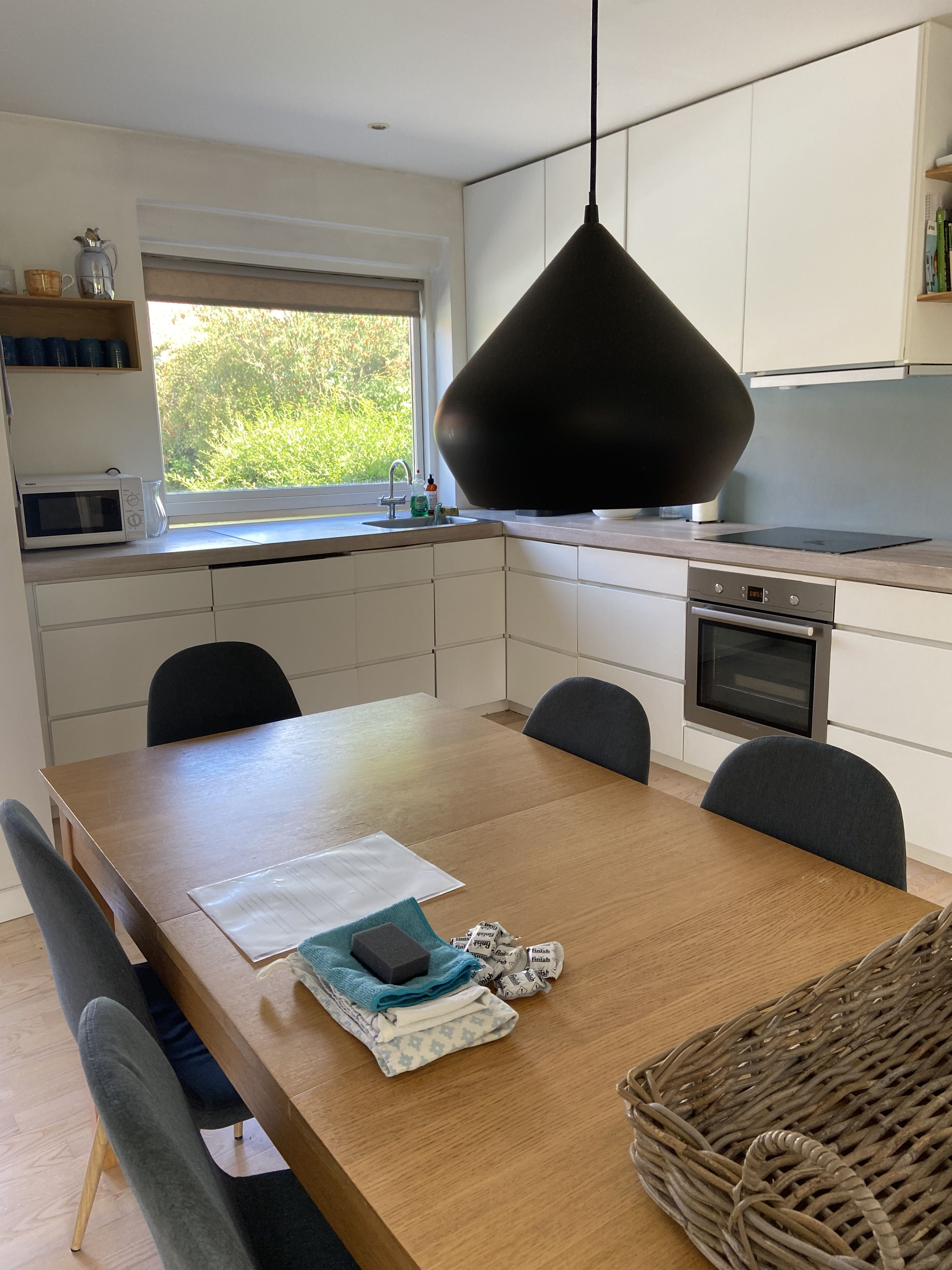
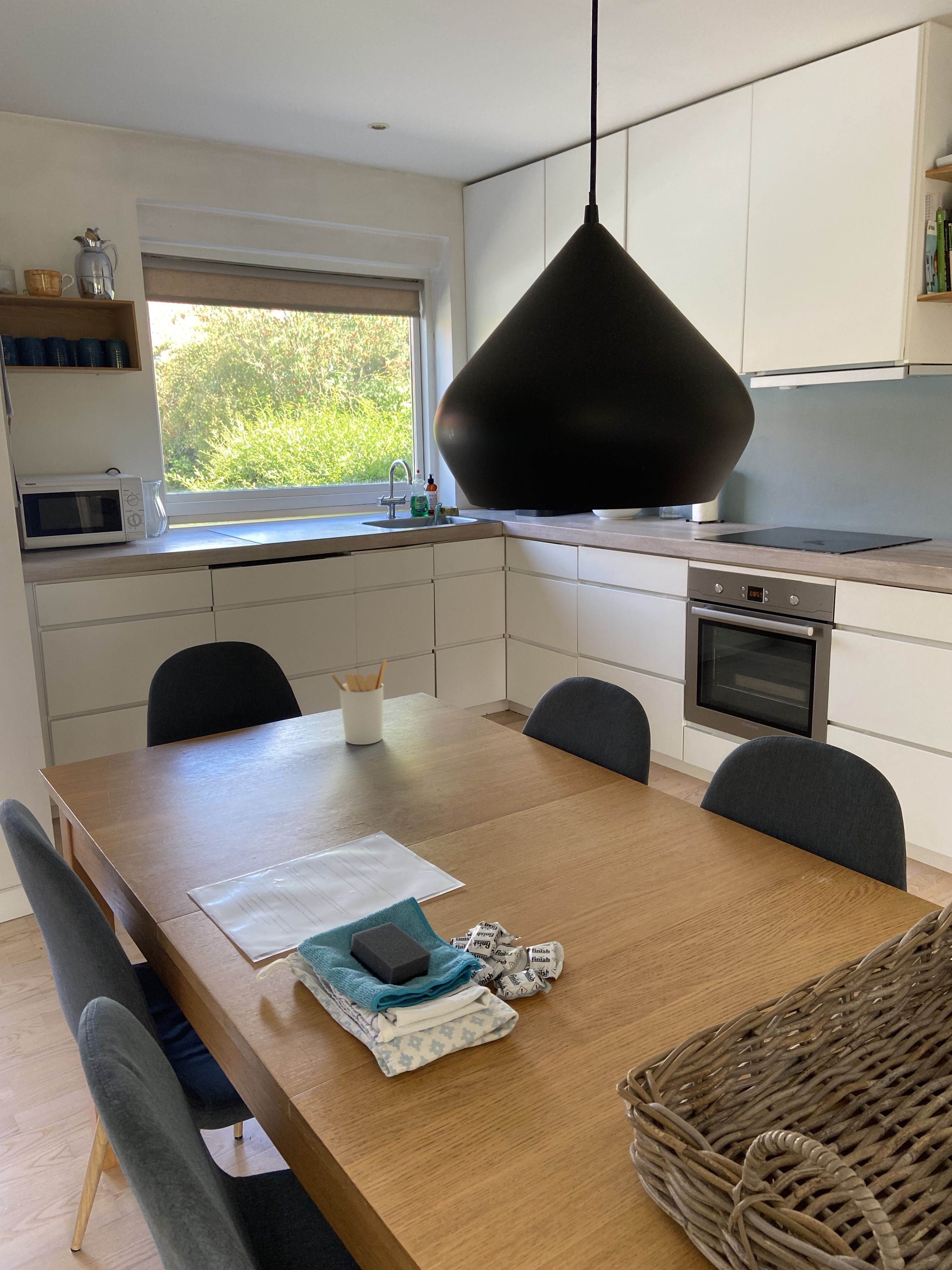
+ utensil holder [329,659,387,745]
